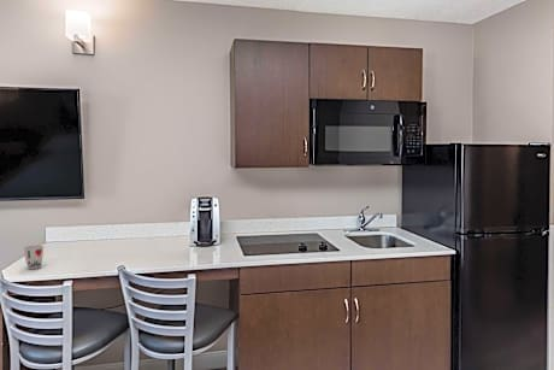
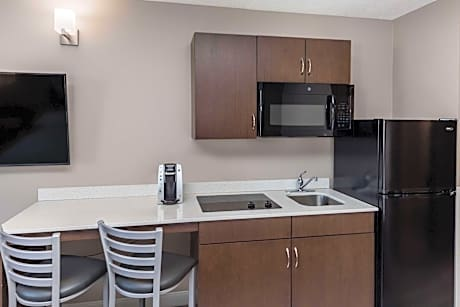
- cup [23,245,45,270]
